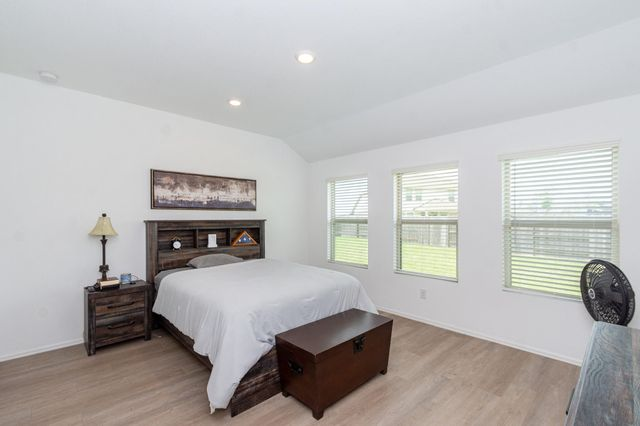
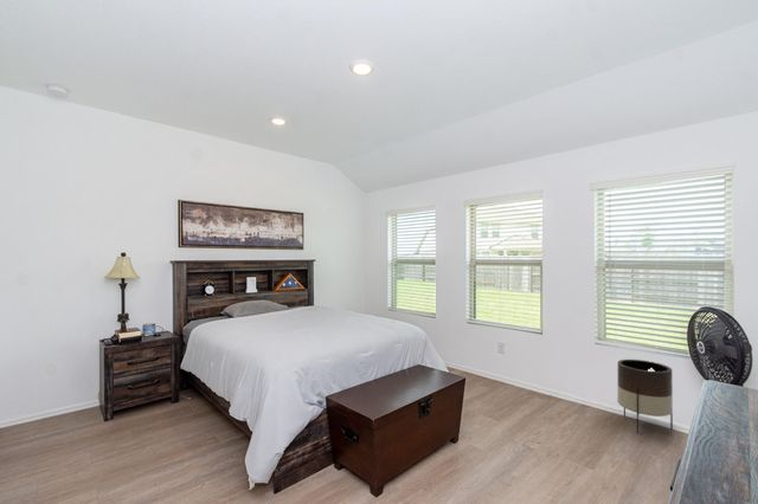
+ planter [616,358,674,434]
